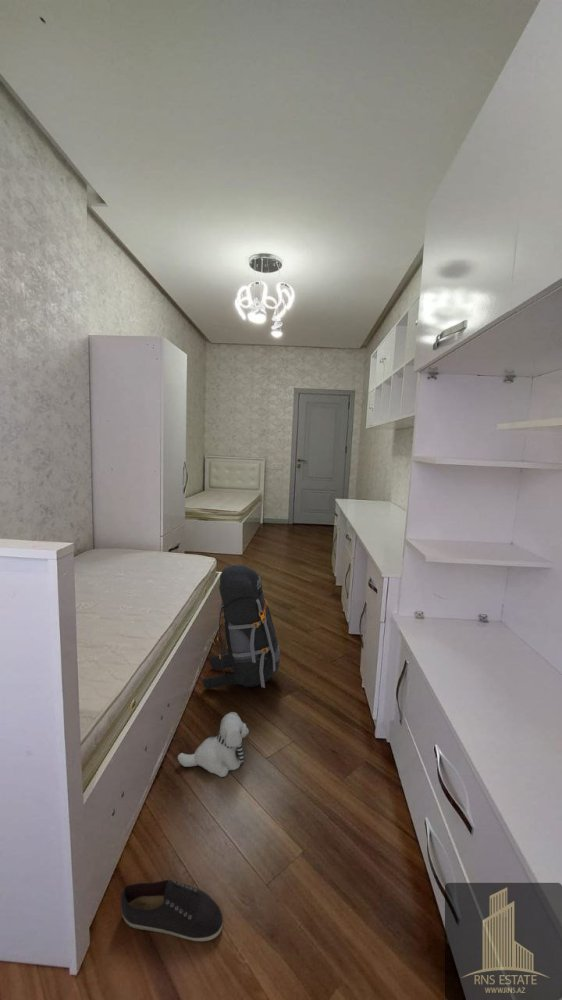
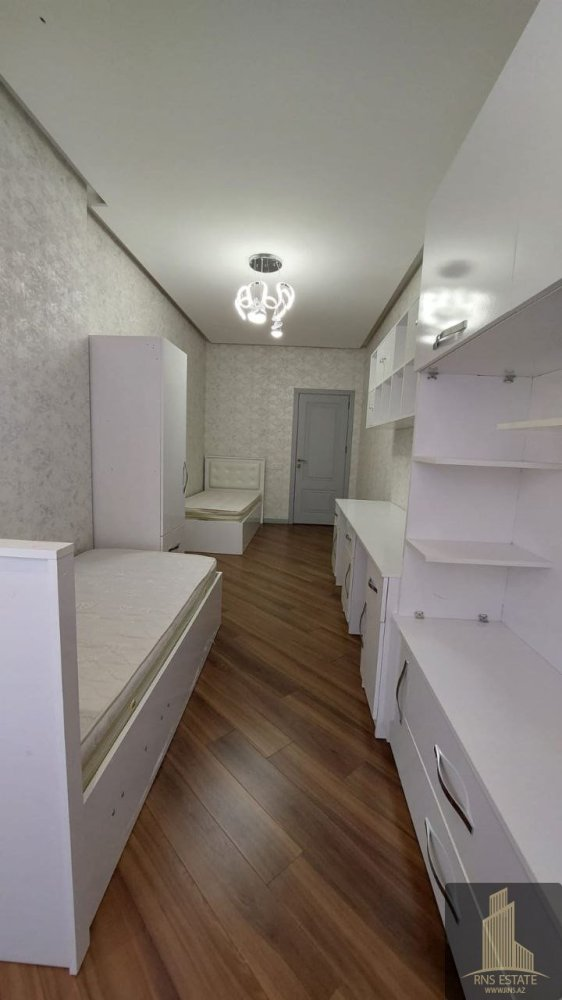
- backpack [202,564,281,690]
- plush toy [177,711,250,778]
- shoe [120,879,224,942]
